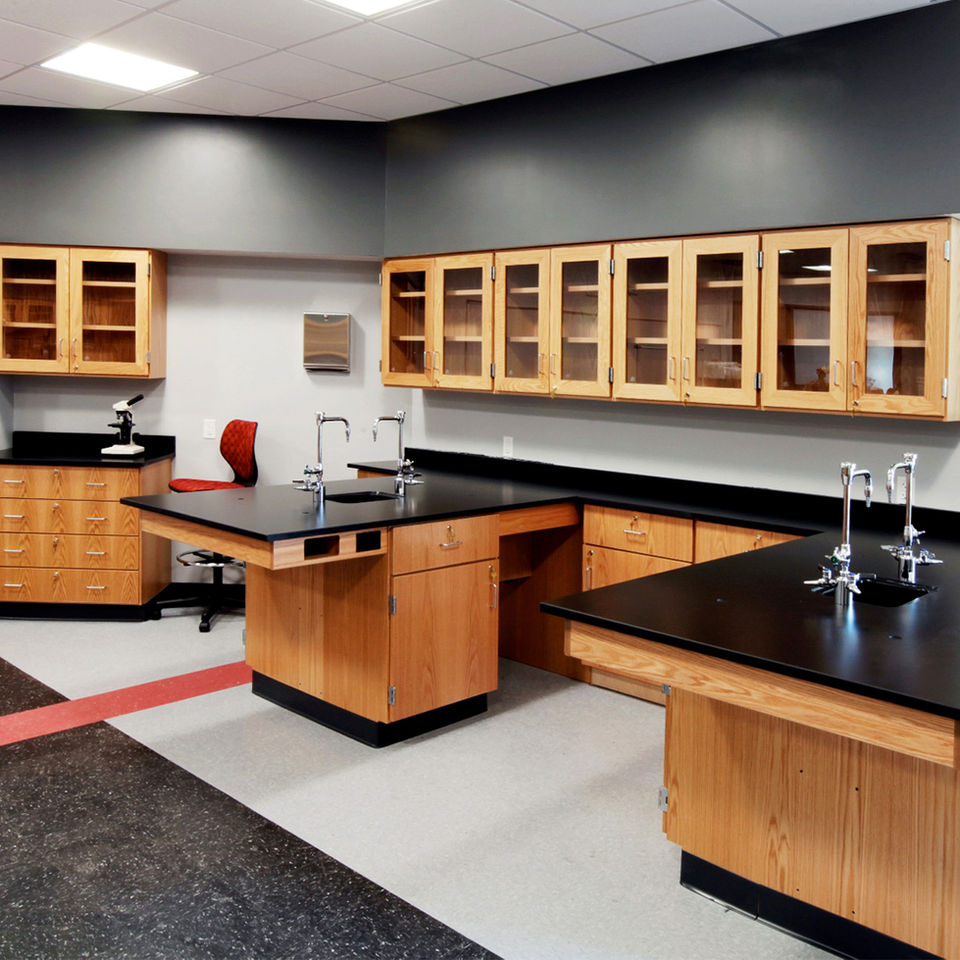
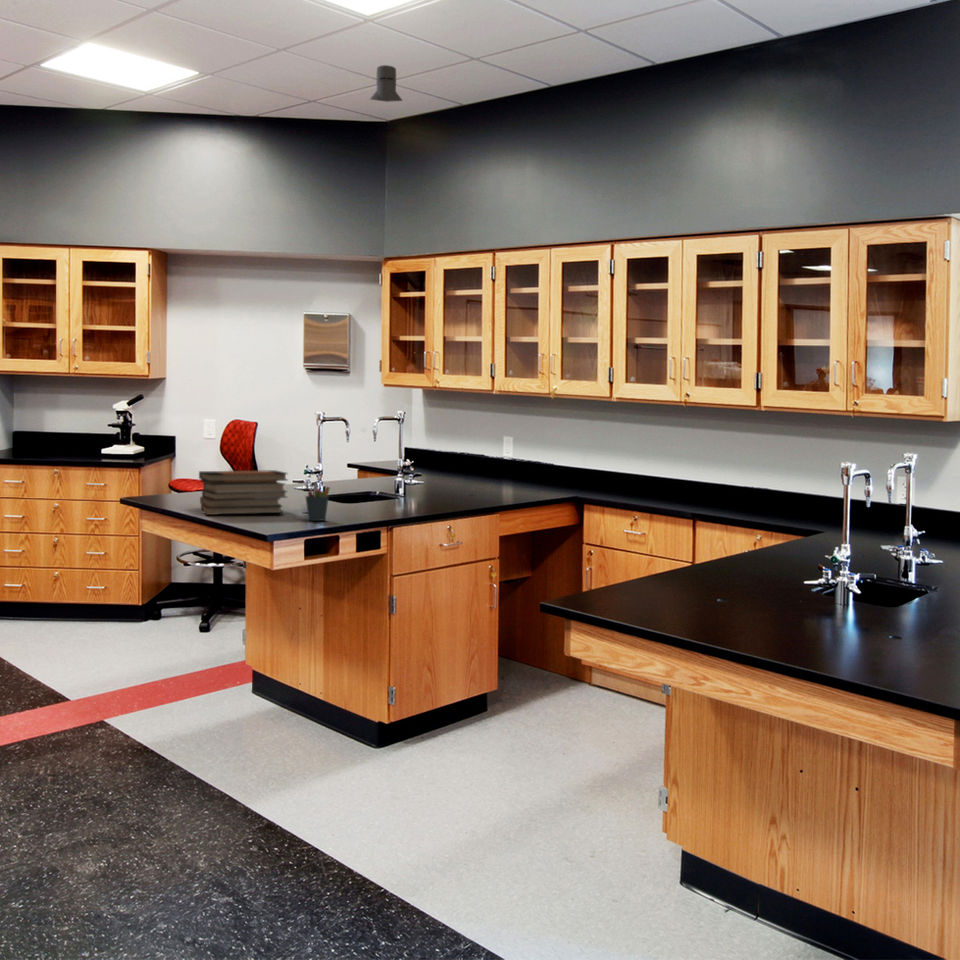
+ pen holder [304,482,331,522]
+ knight helmet [369,64,404,103]
+ book stack [198,469,289,516]
